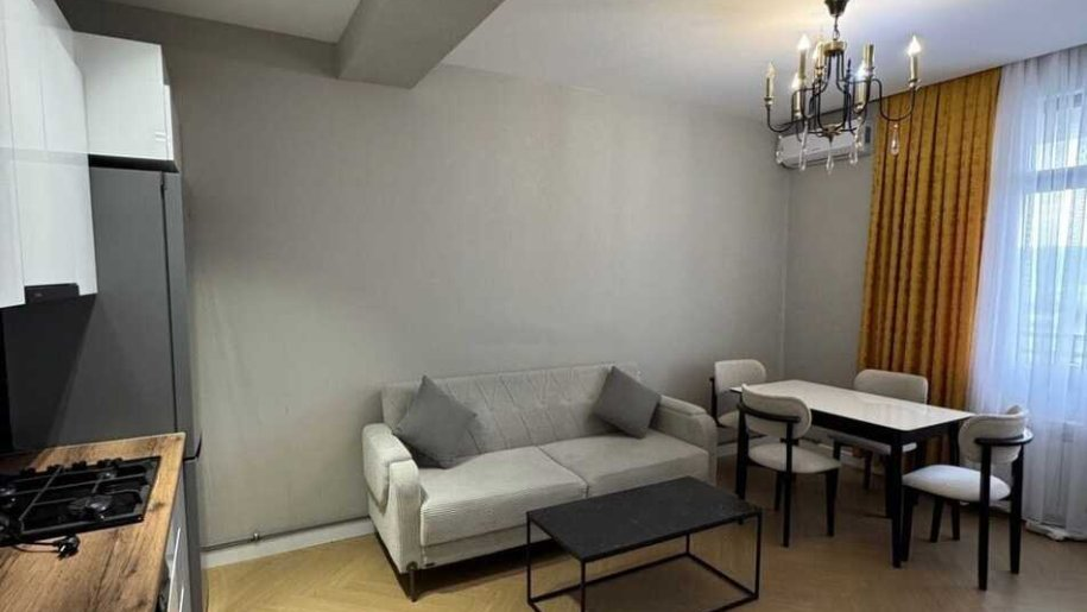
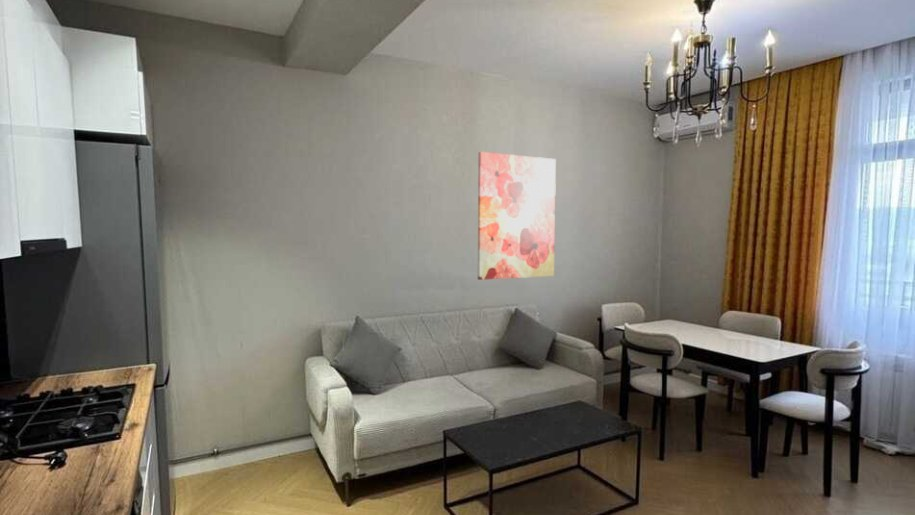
+ wall art [477,151,557,281]
